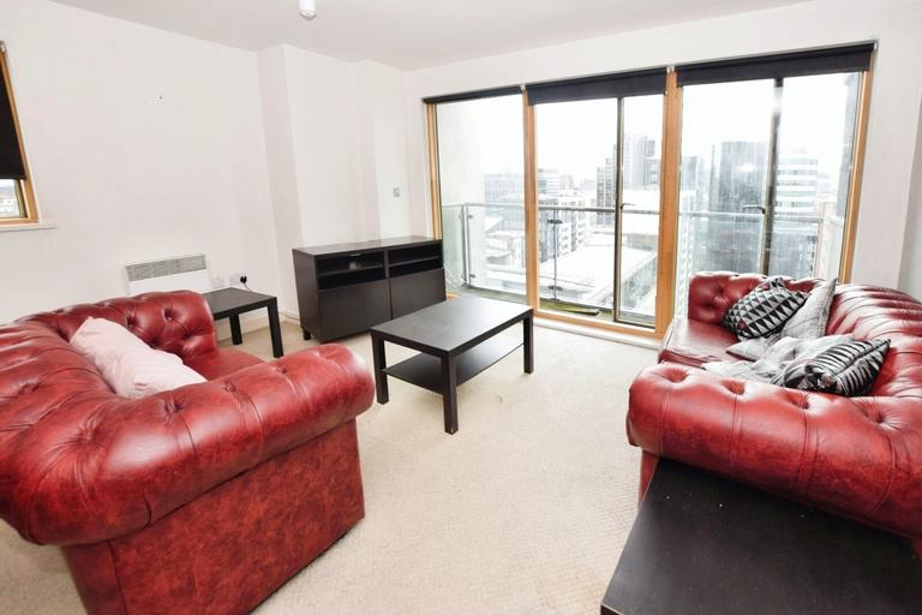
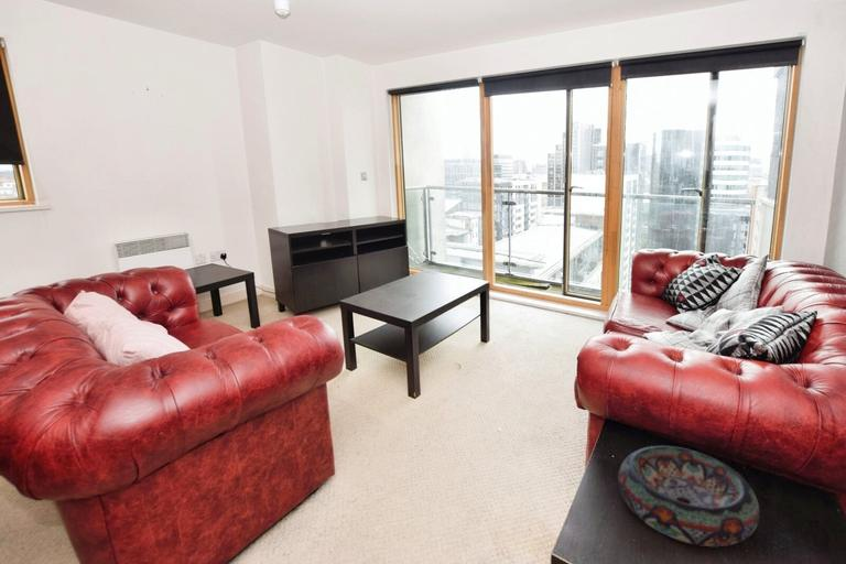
+ decorative bowl [617,445,760,547]
